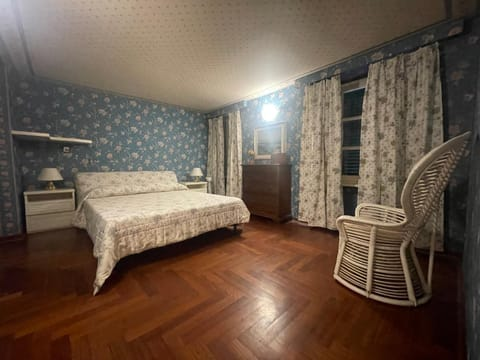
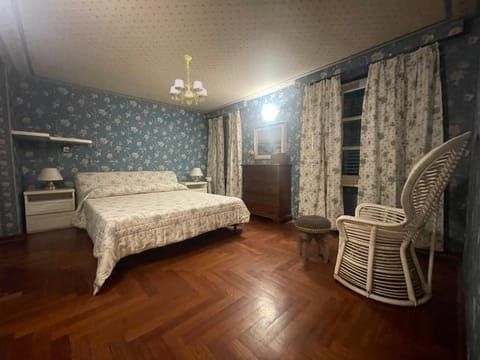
+ footstool [294,214,332,265]
+ chandelier [169,55,208,106]
